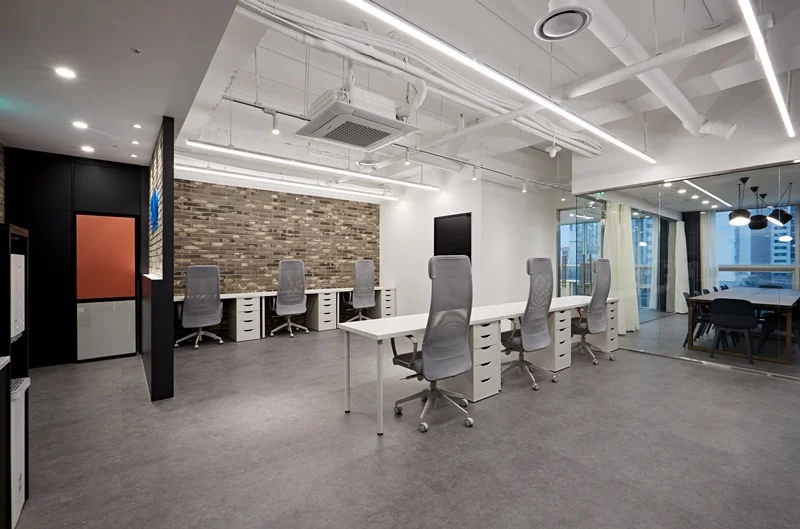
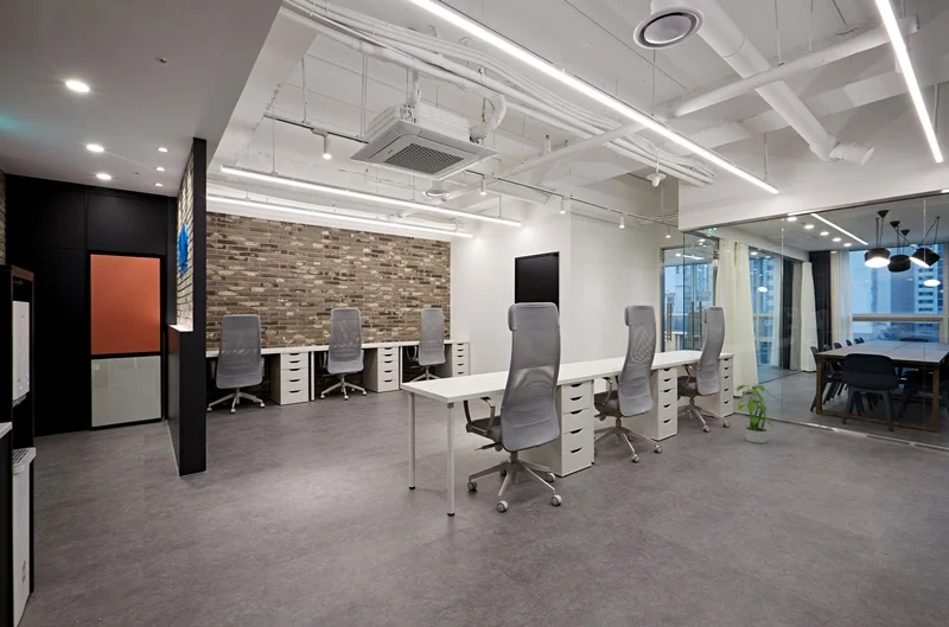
+ potted plant [735,383,781,444]
